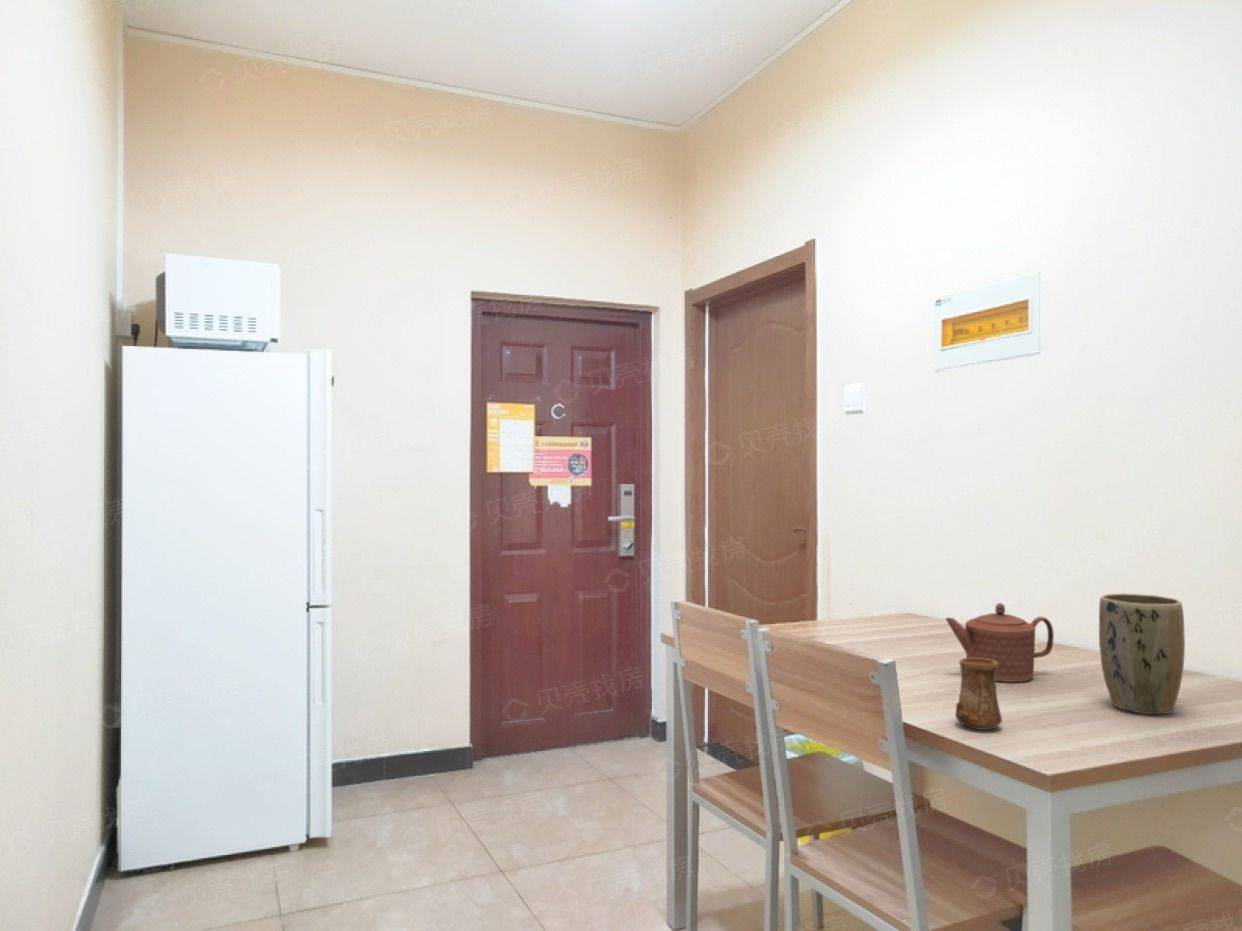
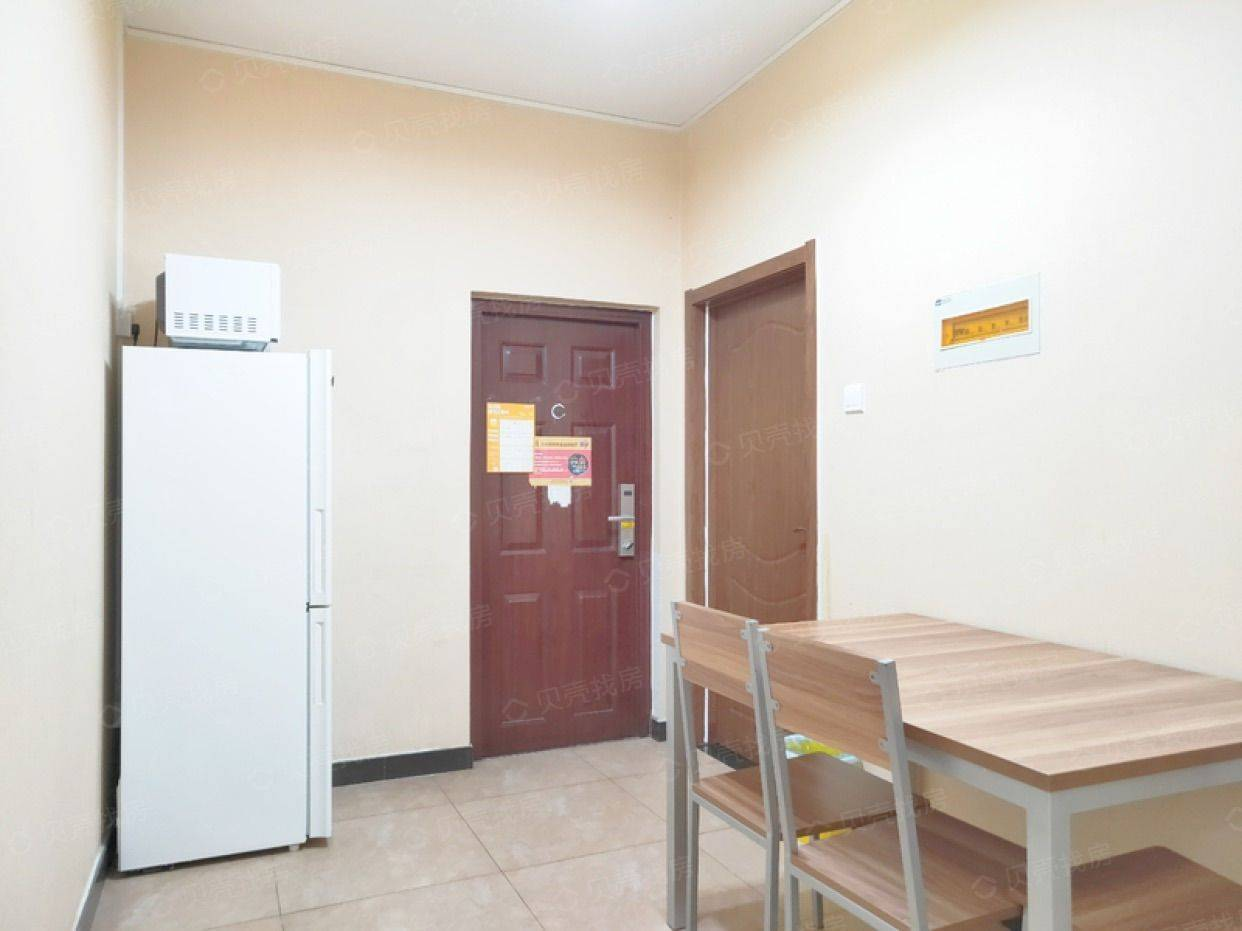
- teapot [944,602,1055,683]
- cup [954,657,1003,731]
- plant pot [1098,593,1186,715]
